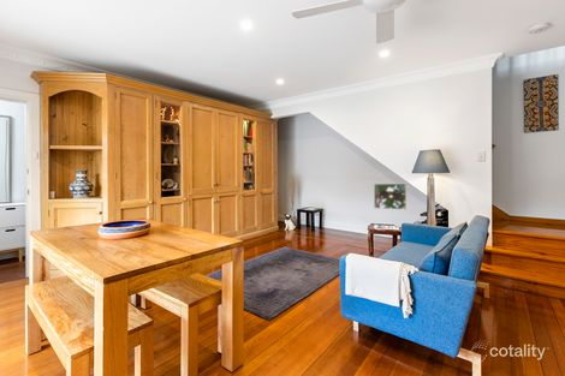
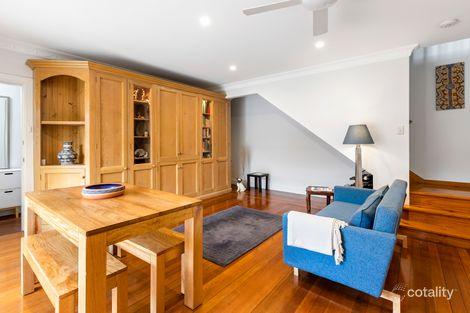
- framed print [373,183,408,210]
